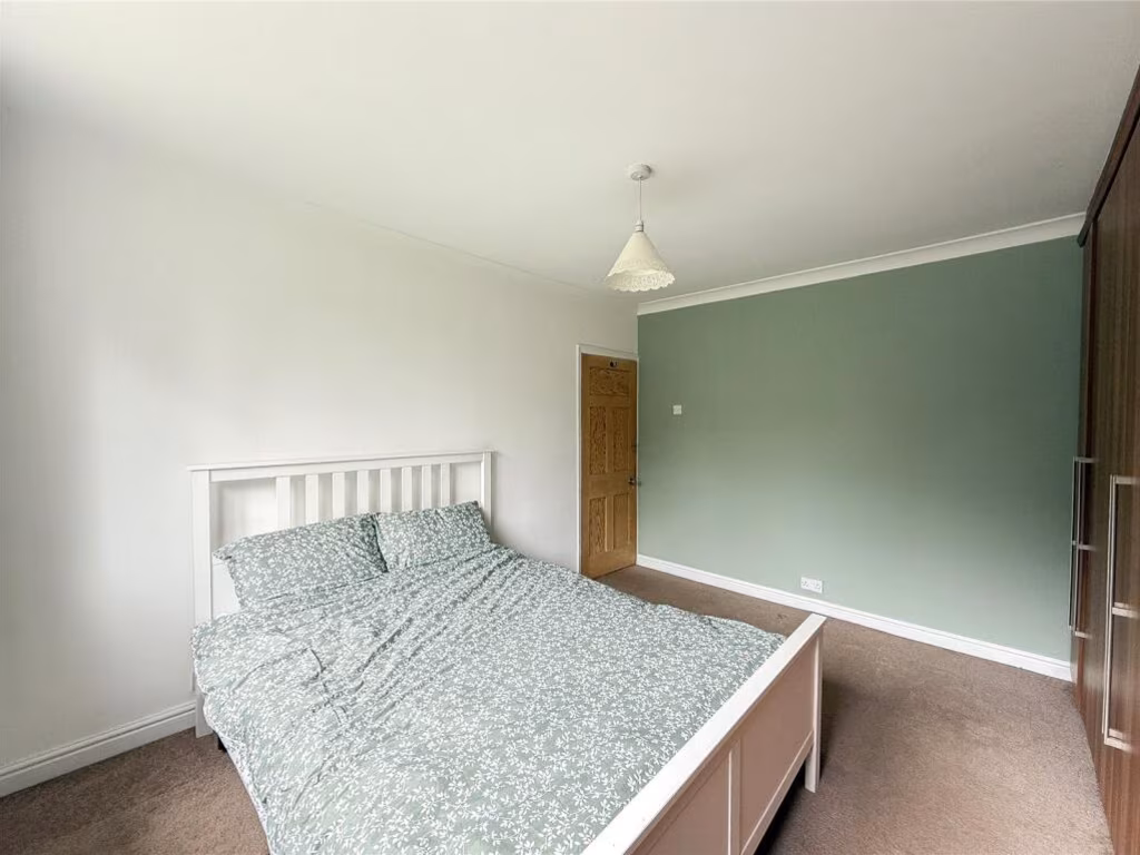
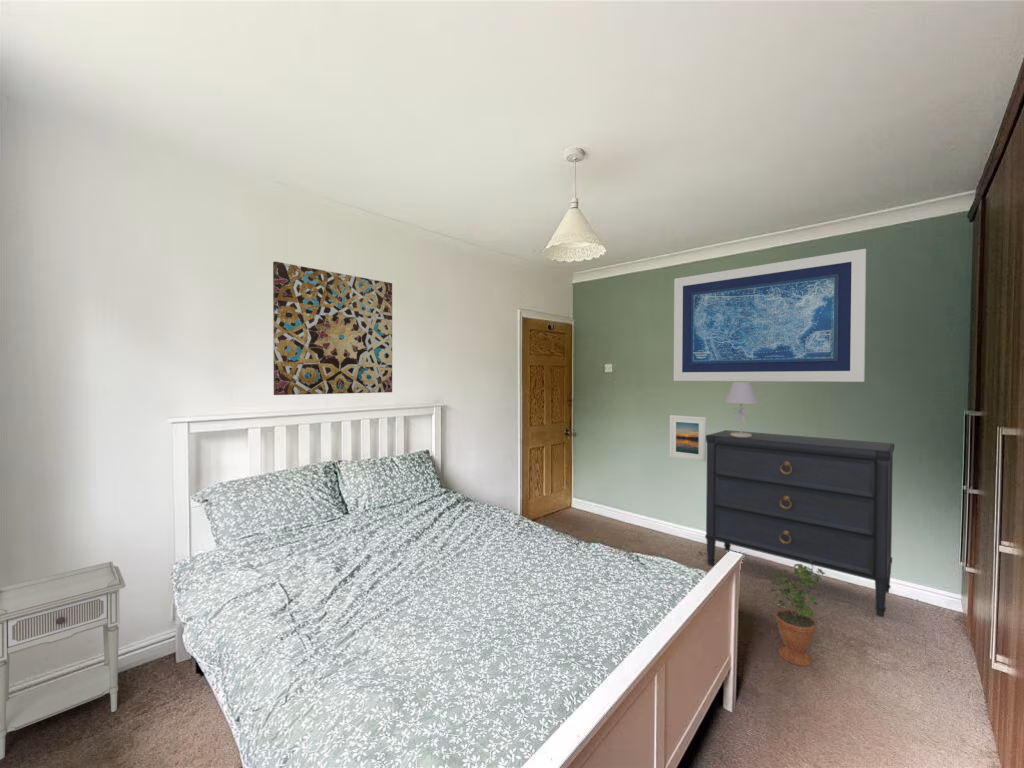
+ dresser [704,429,895,617]
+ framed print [669,414,707,463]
+ nightstand [0,560,127,761]
+ table lamp [724,381,759,438]
+ potted plant [768,560,826,667]
+ wall art [272,260,393,396]
+ wall art [673,248,867,383]
